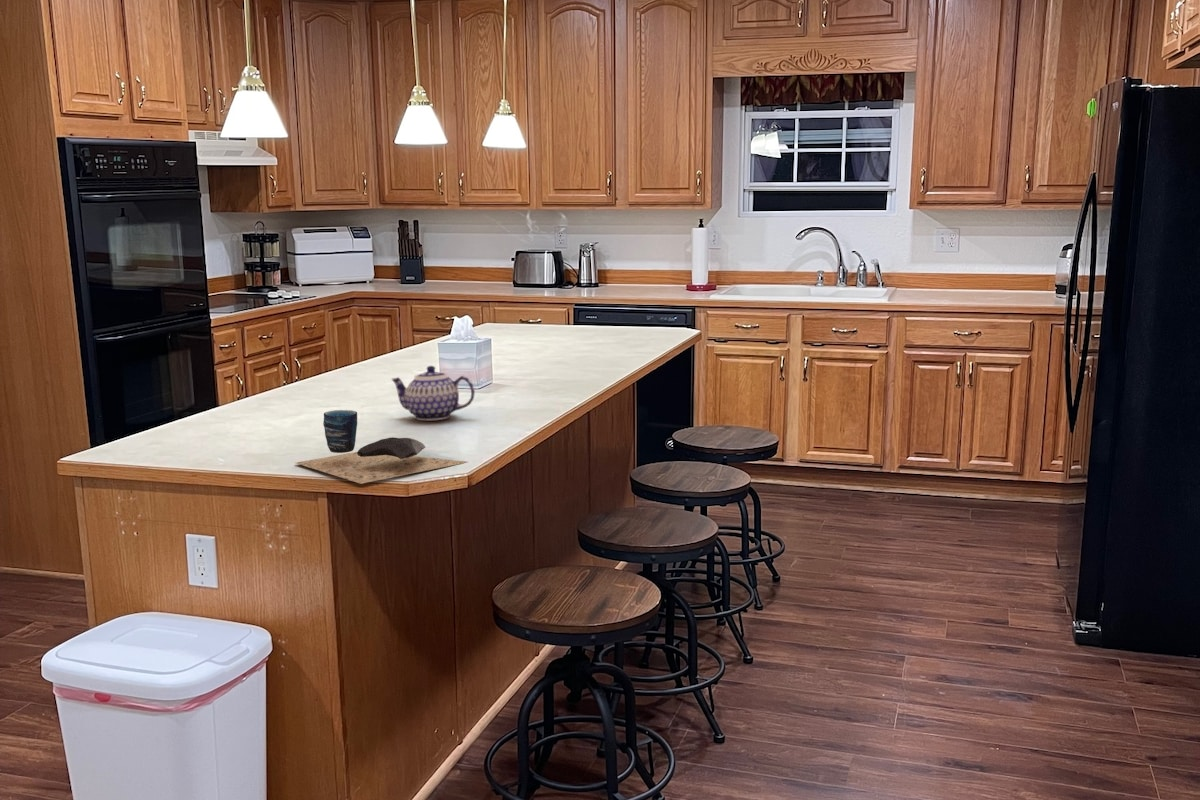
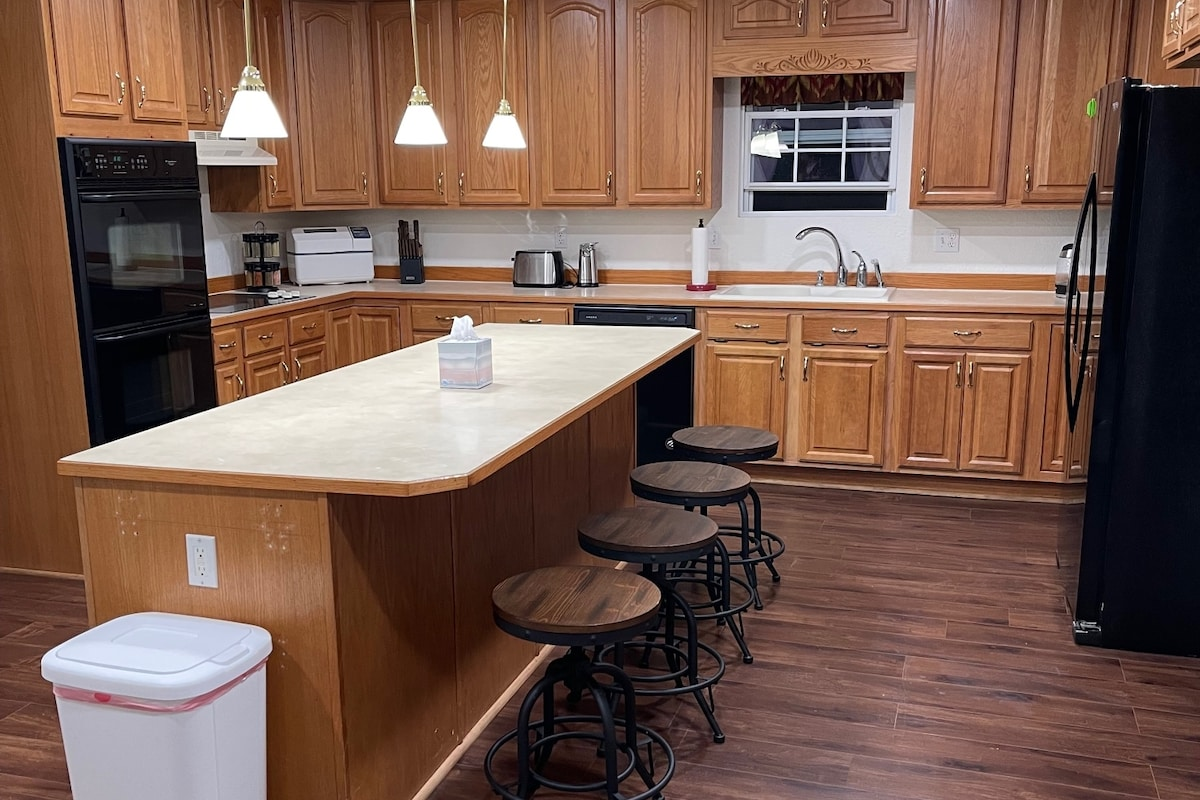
- cup [295,409,468,485]
- teapot [390,365,476,421]
